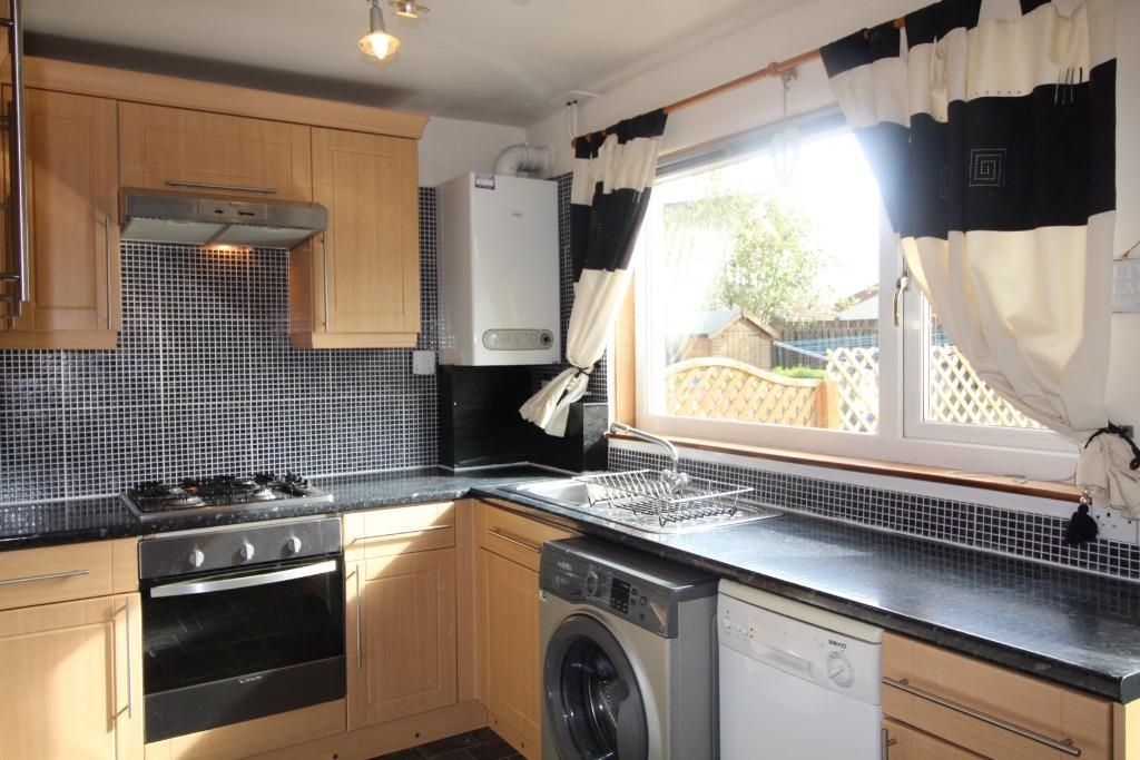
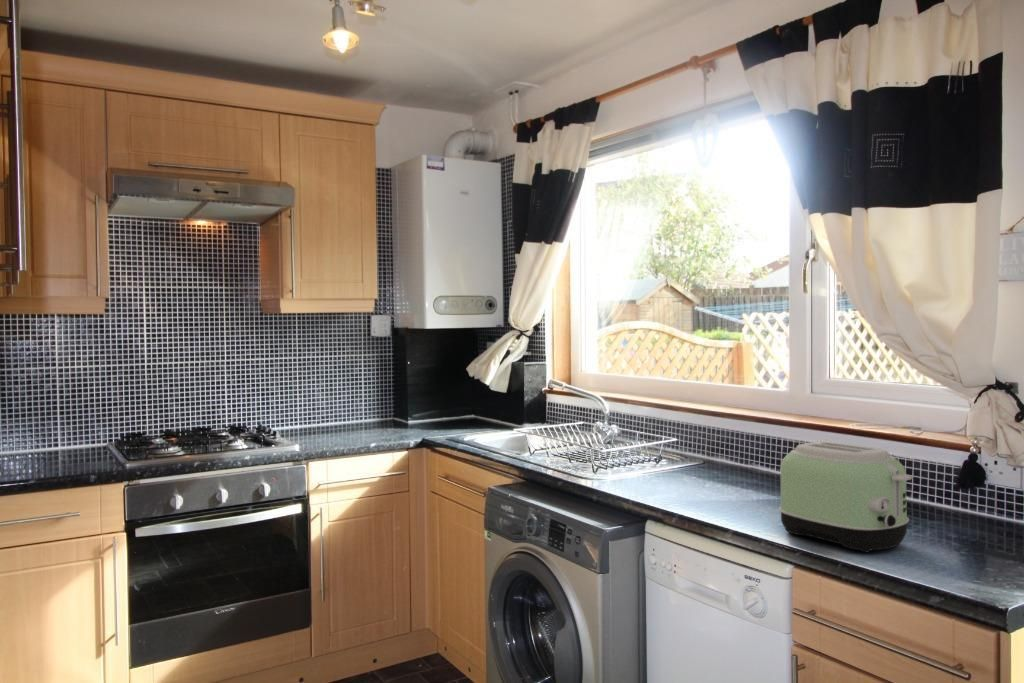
+ toaster [778,441,913,553]
